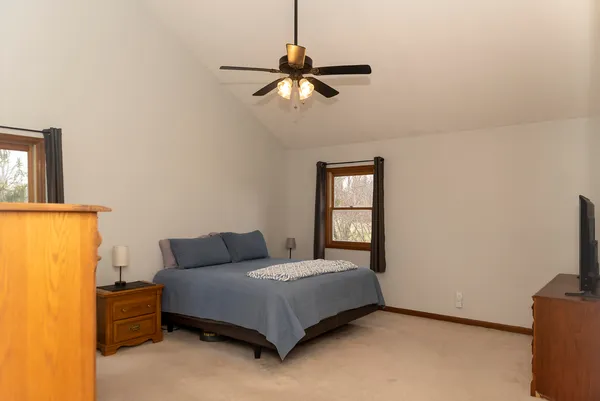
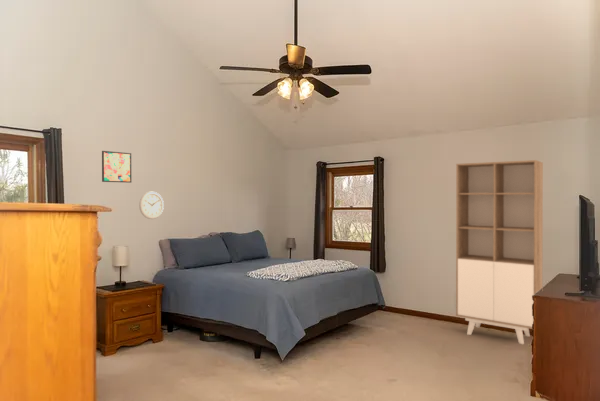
+ wardrobe [455,159,544,345]
+ wall clock [138,191,165,220]
+ wall art [101,150,133,184]
